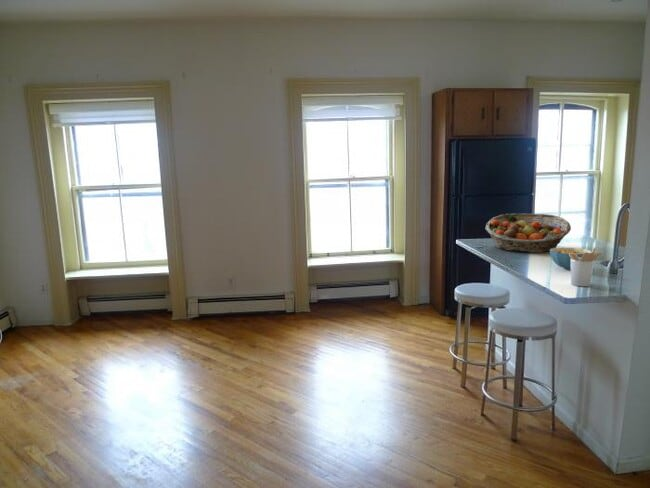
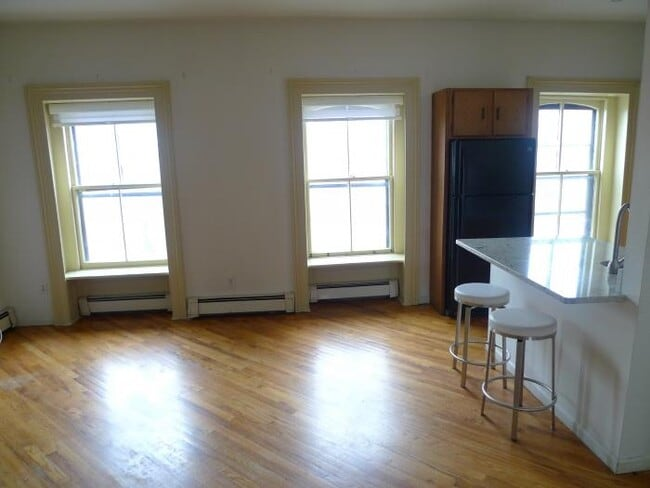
- cereal bowl [549,247,593,271]
- fruit basket [484,213,572,253]
- utensil holder [569,246,603,287]
